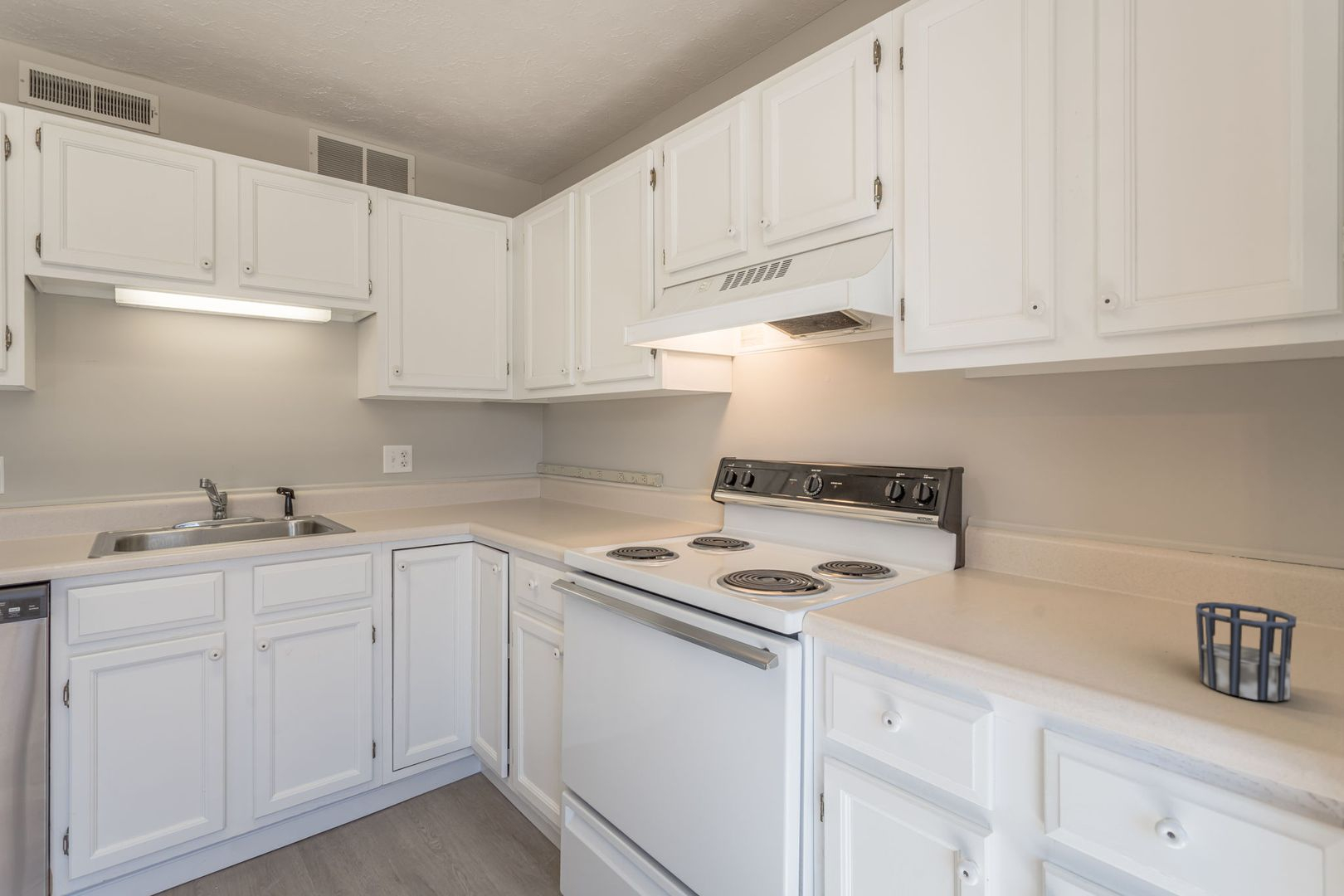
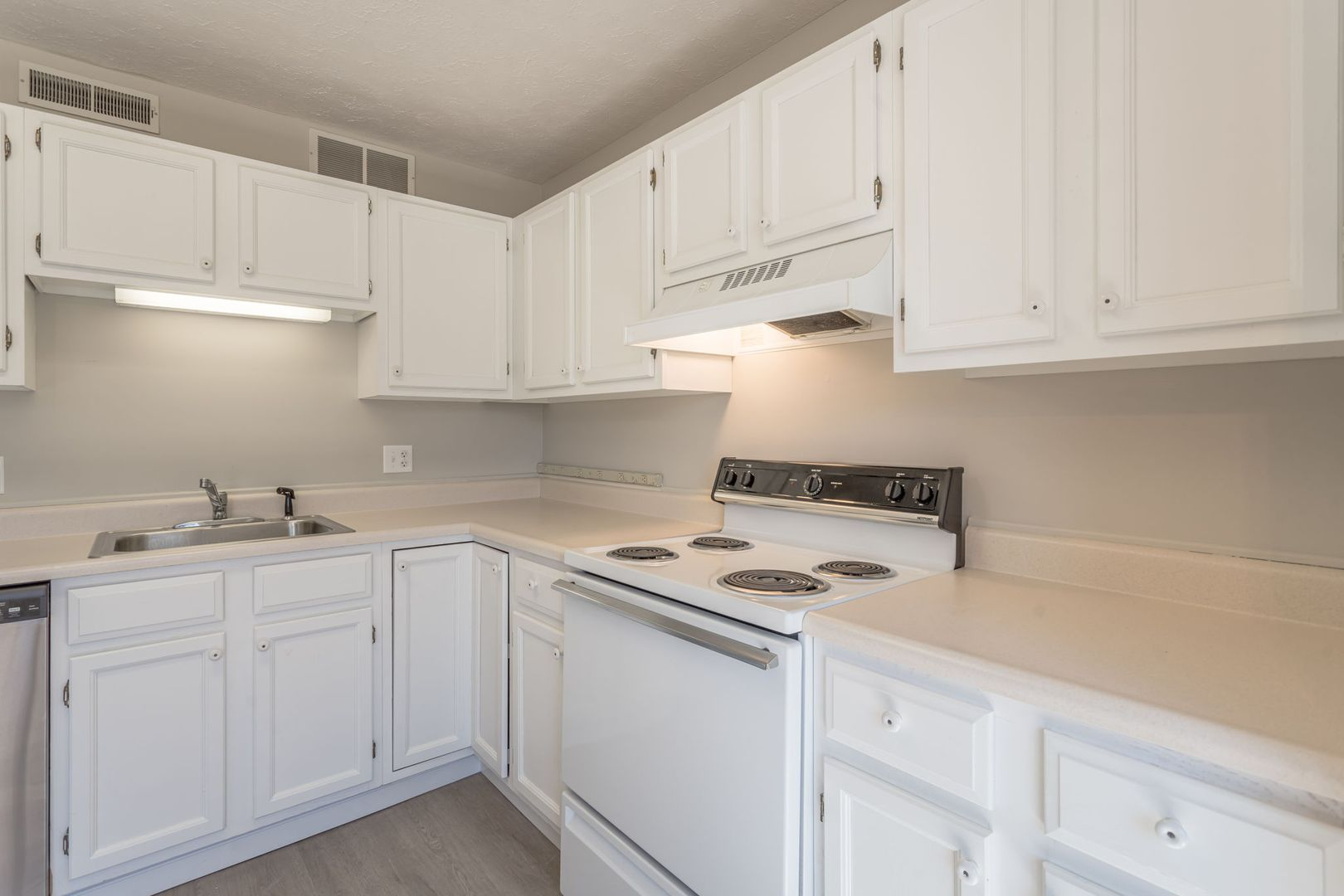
- cup [1195,601,1298,703]
